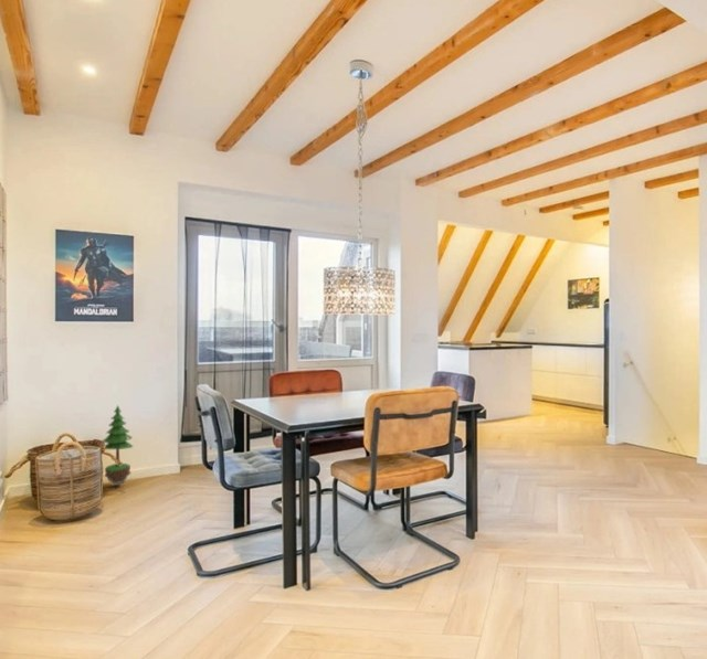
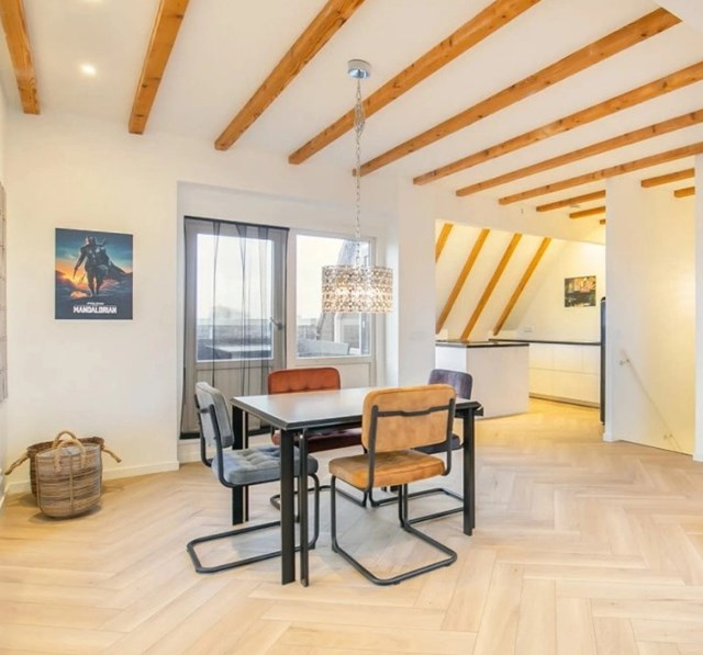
- potted tree [102,404,135,487]
